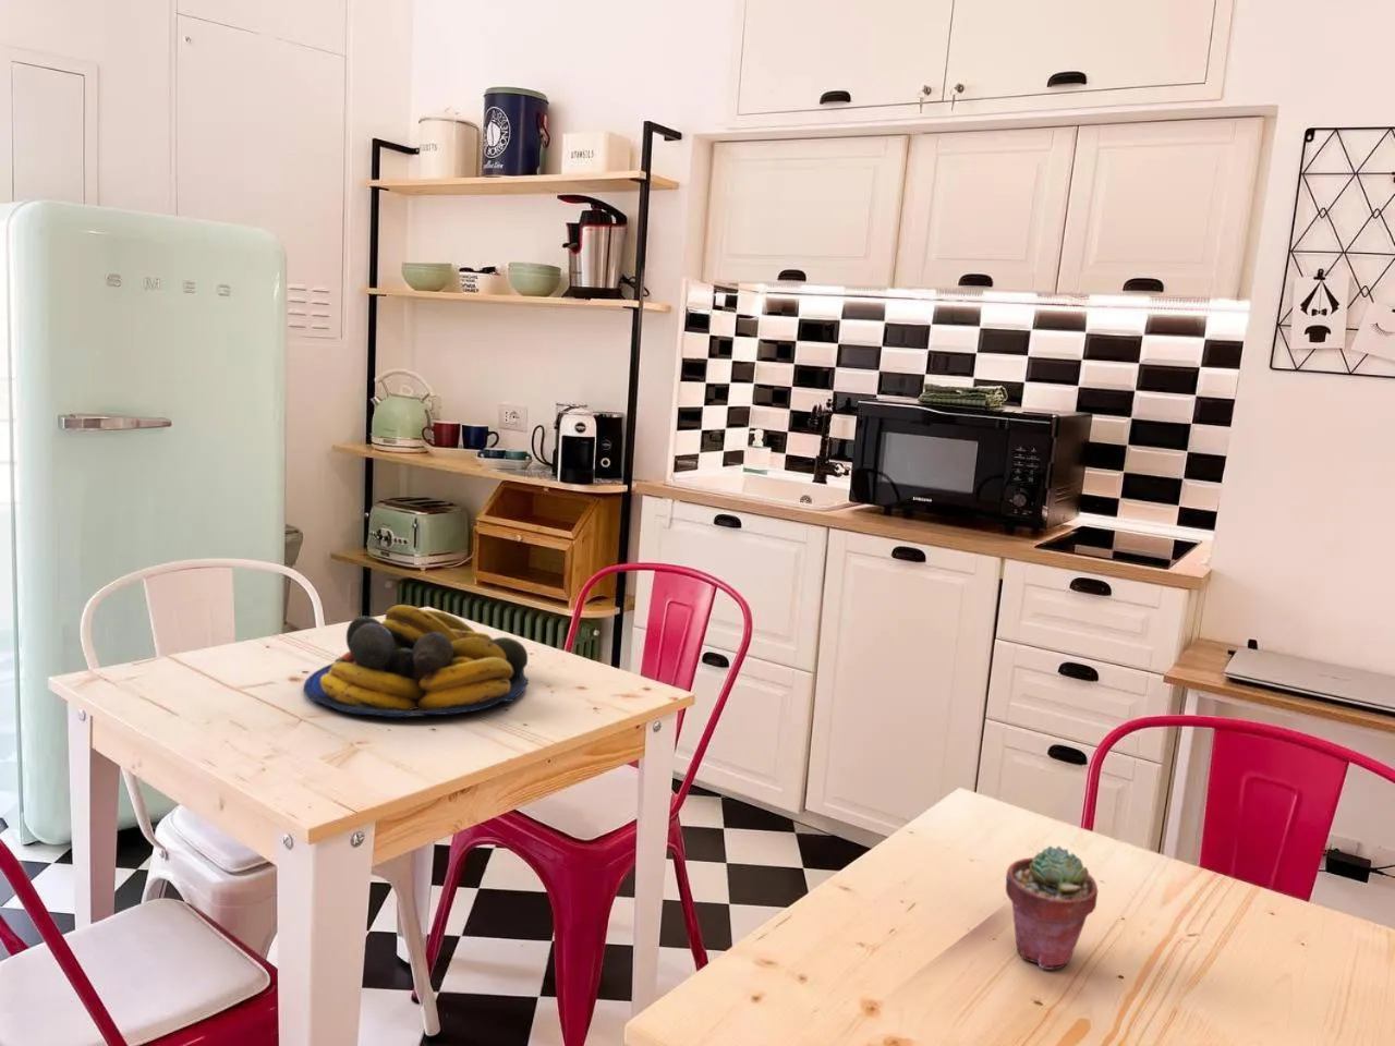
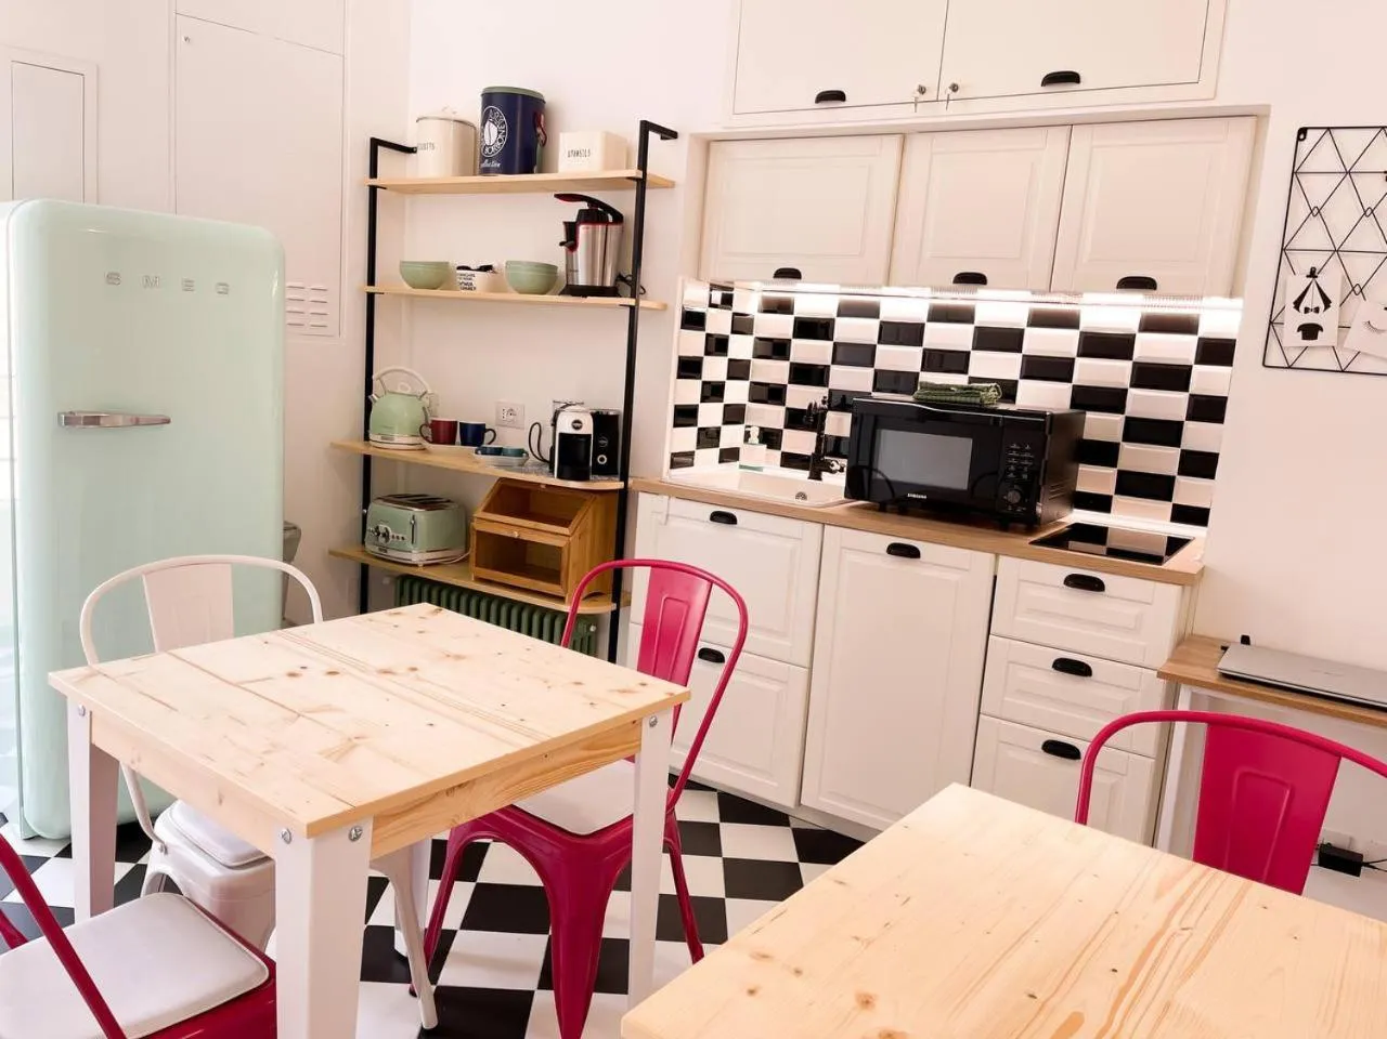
- fruit bowl [303,603,528,719]
- potted succulent [1005,845,1098,971]
